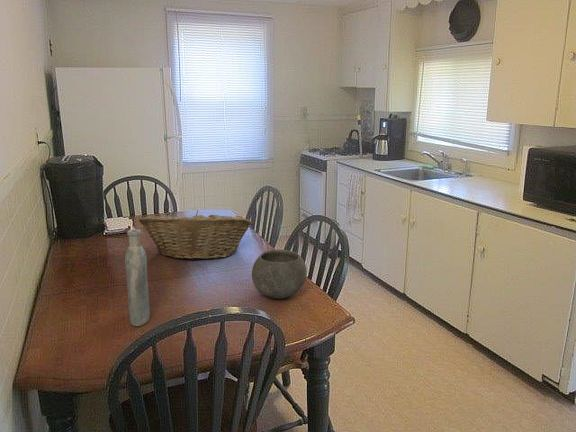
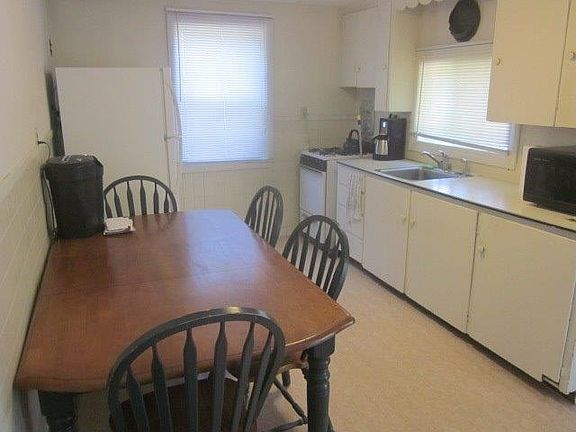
- bowl [251,249,308,300]
- bottle [124,228,151,327]
- fruit basket [138,209,252,261]
